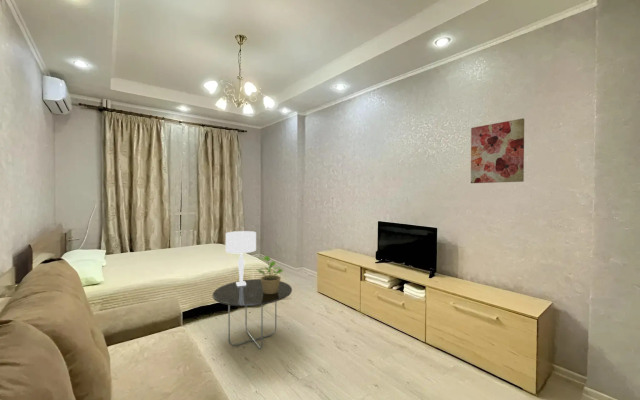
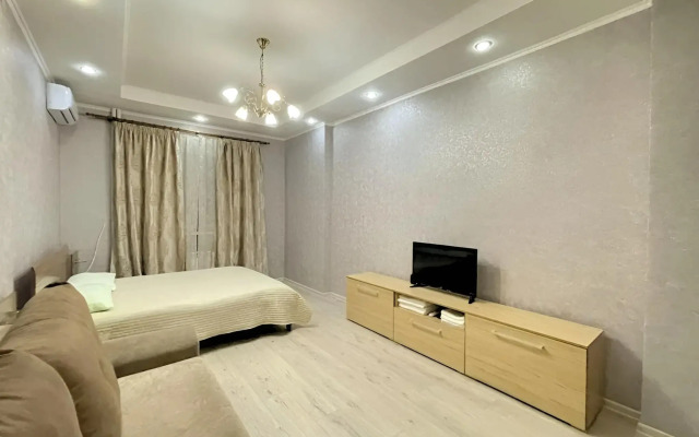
- wall art [470,118,525,184]
- table lamp [225,230,257,286]
- side table [211,278,293,350]
- potted plant [255,255,284,294]
